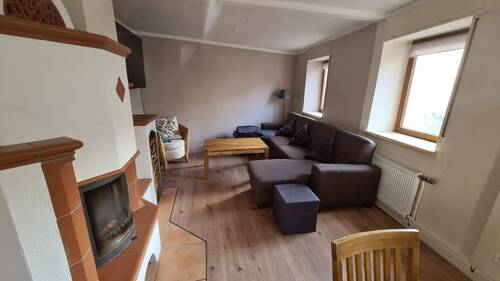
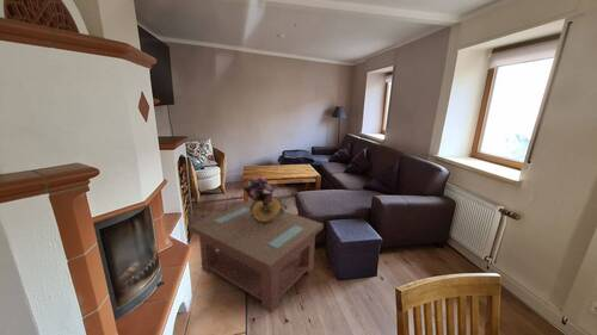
+ bouquet [241,175,289,224]
+ coffee table [187,199,325,315]
